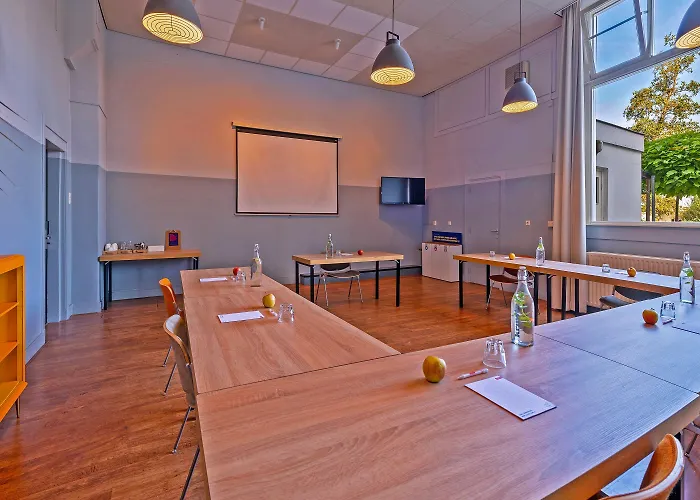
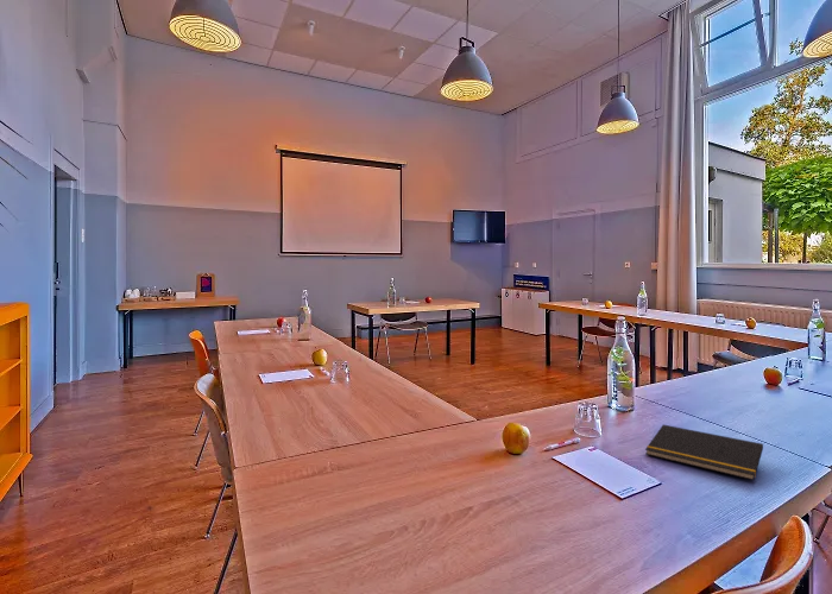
+ notepad [644,424,764,481]
